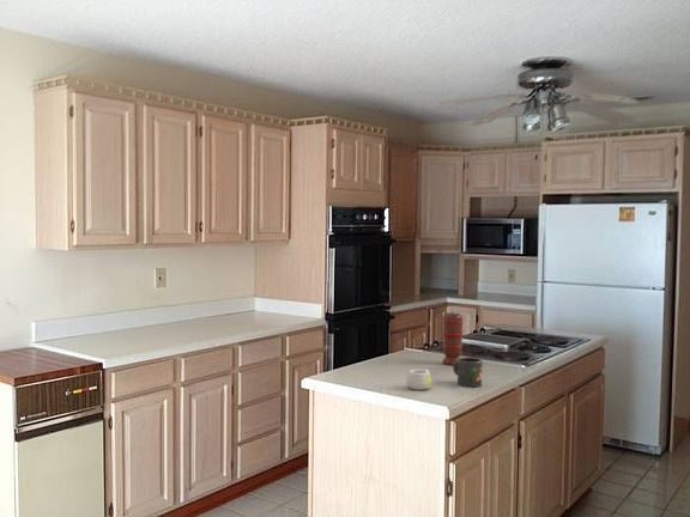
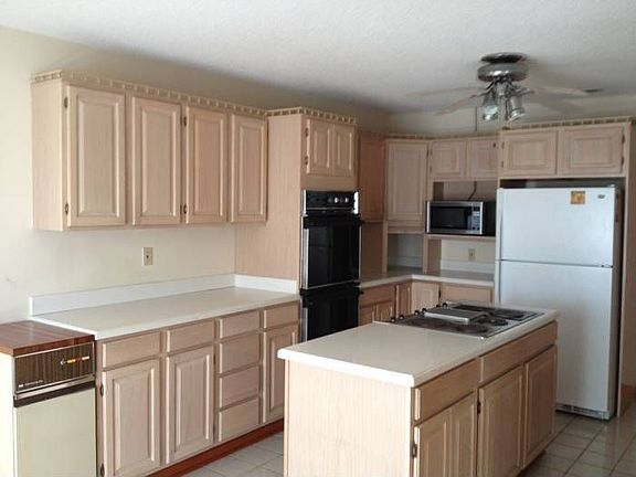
- mug [452,357,484,388]
- spice grinder [441,311,465,366]
- mug [406,369,432,391]
